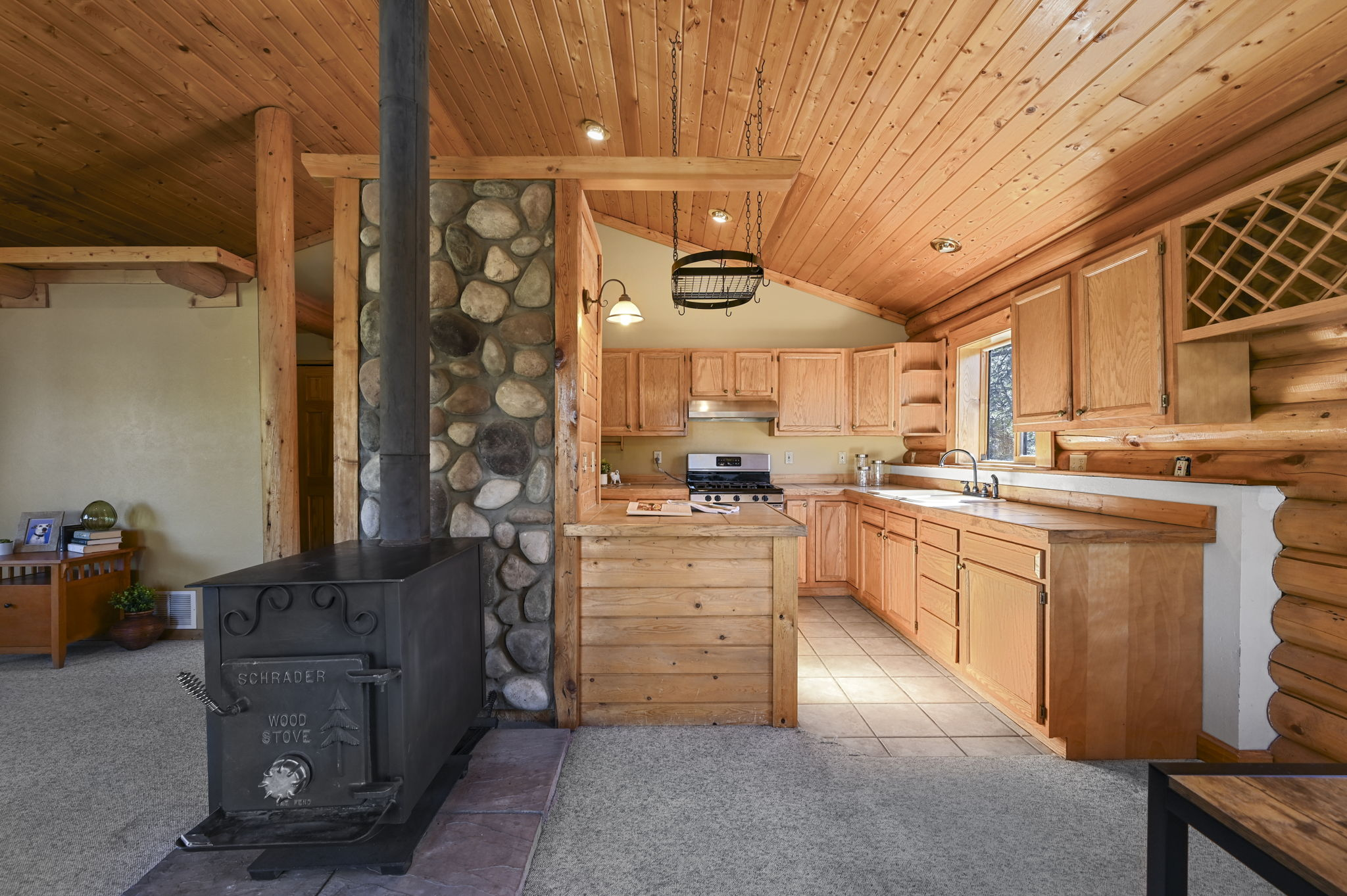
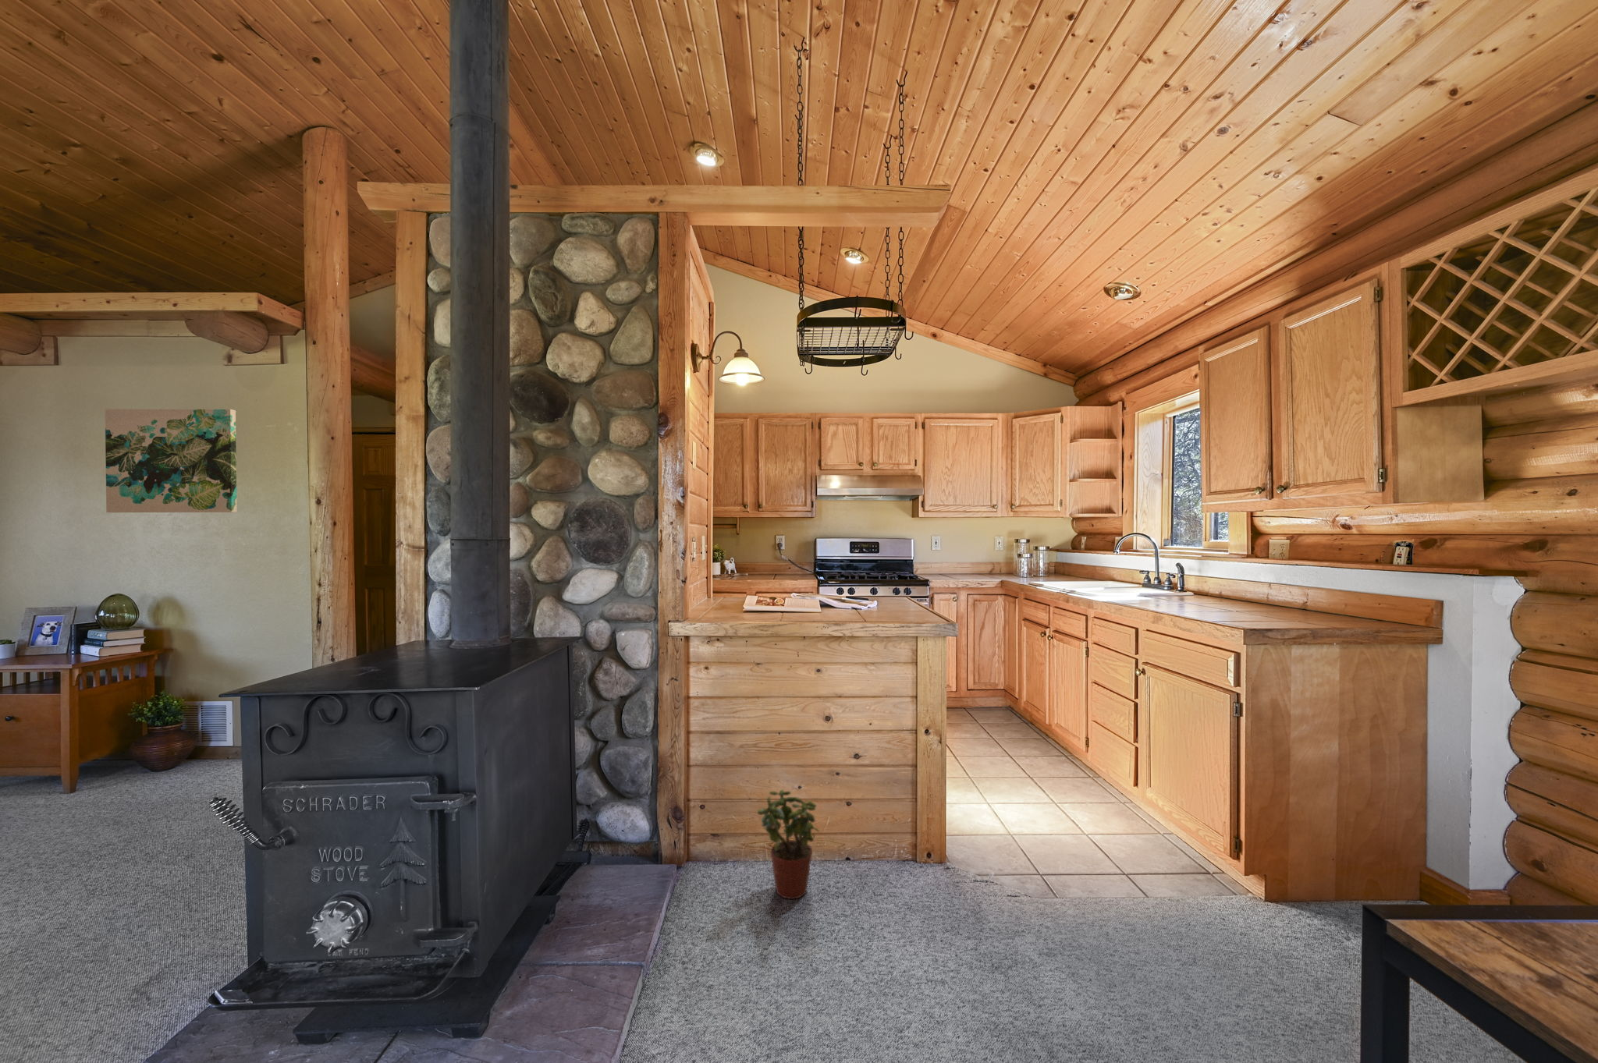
+ potted plant [757,789,820,900]
+ wall art [104,408,237,514]
